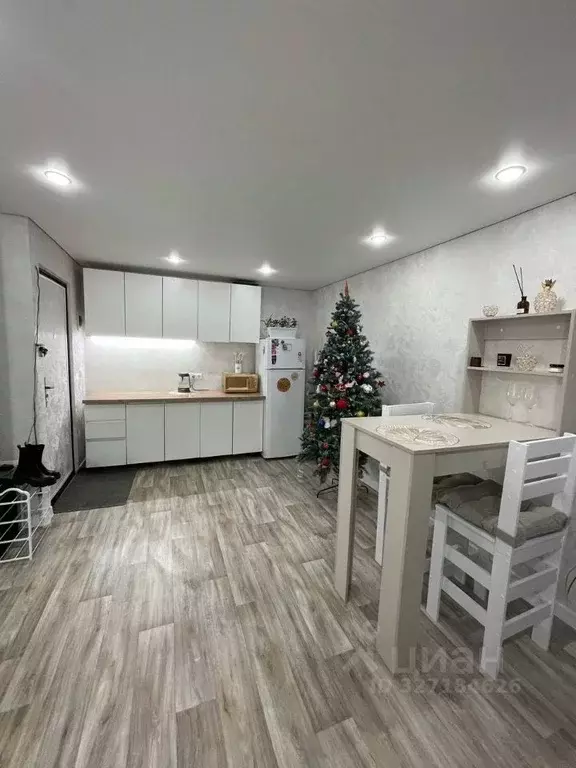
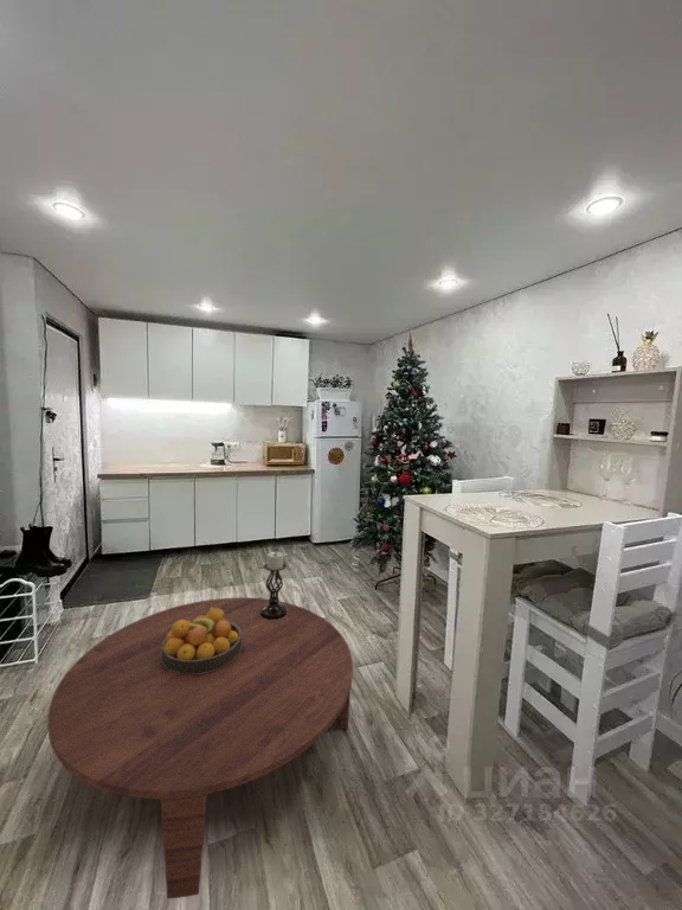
+ coffee table [47,596,354,899]
+ candle holder [260,551,288,620]
+ fruit bowl [161,607,242,674]
